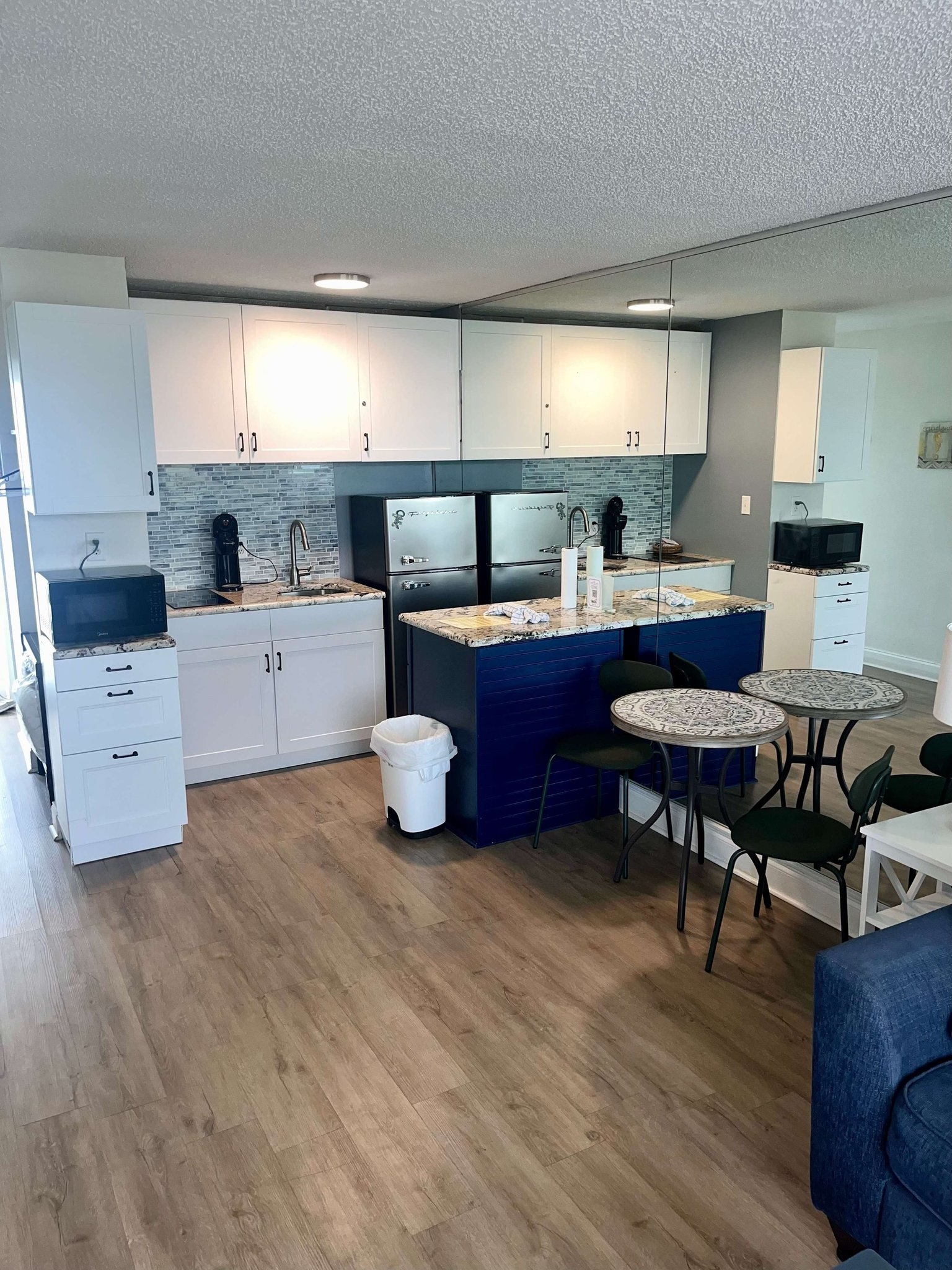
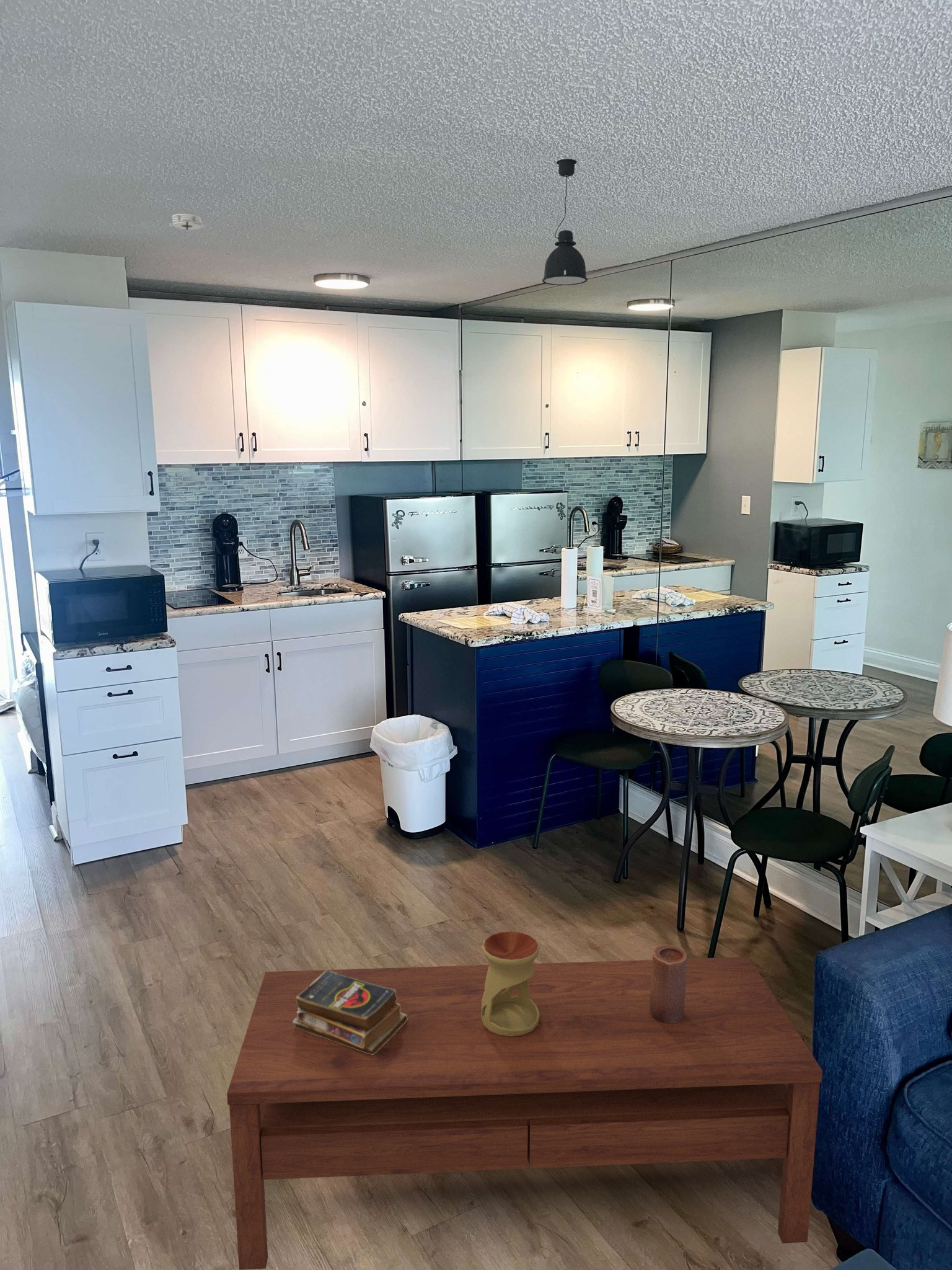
+ books [293,970,408,1055]
+ pendant light [542,158,588,286]
+ candle [650,944,687,1023]
+ smoke detector [169,213,205,231]
+ oil burner [481,931,540,1037]
+ coffee table [226,956,823,1270]
